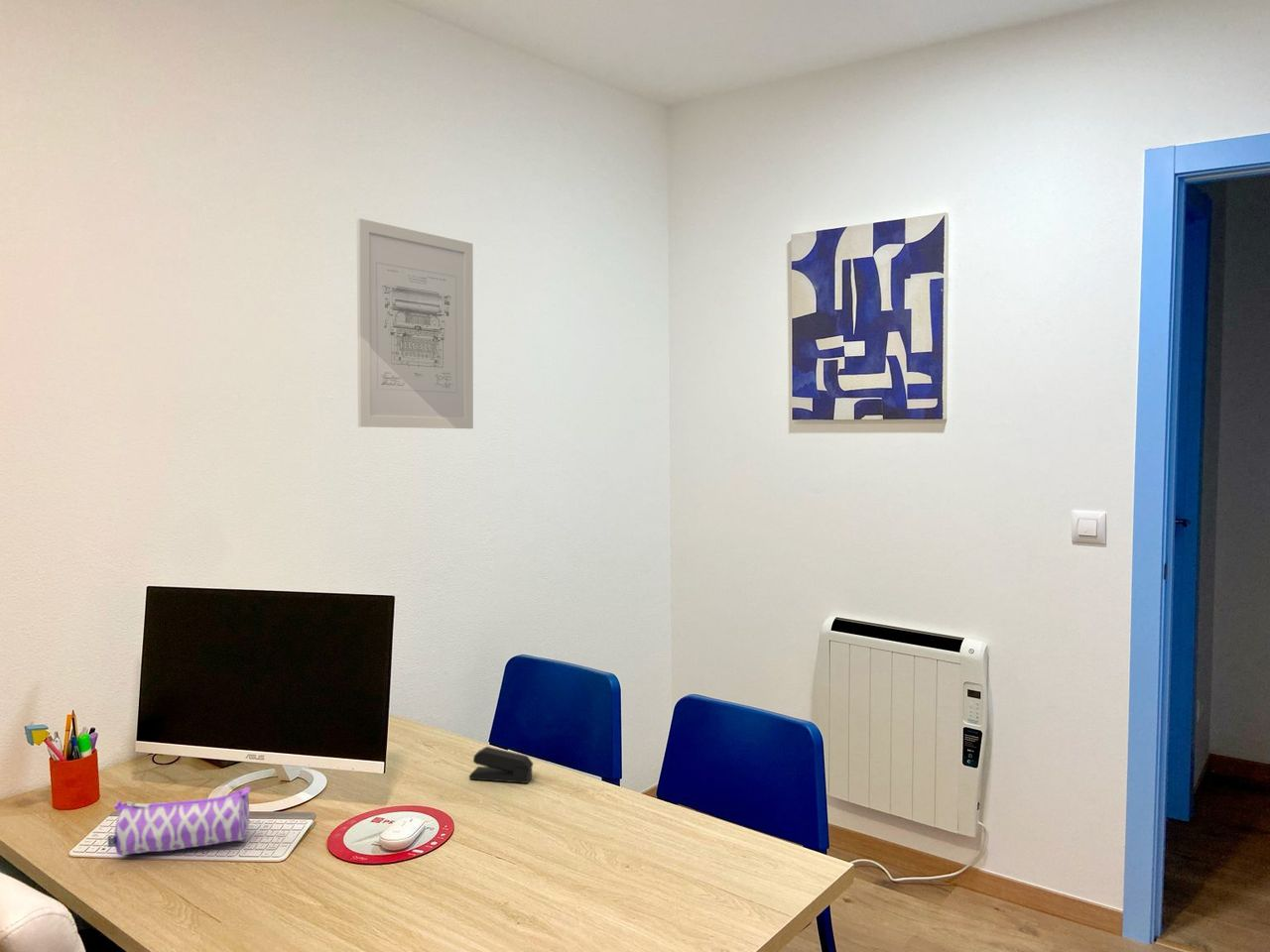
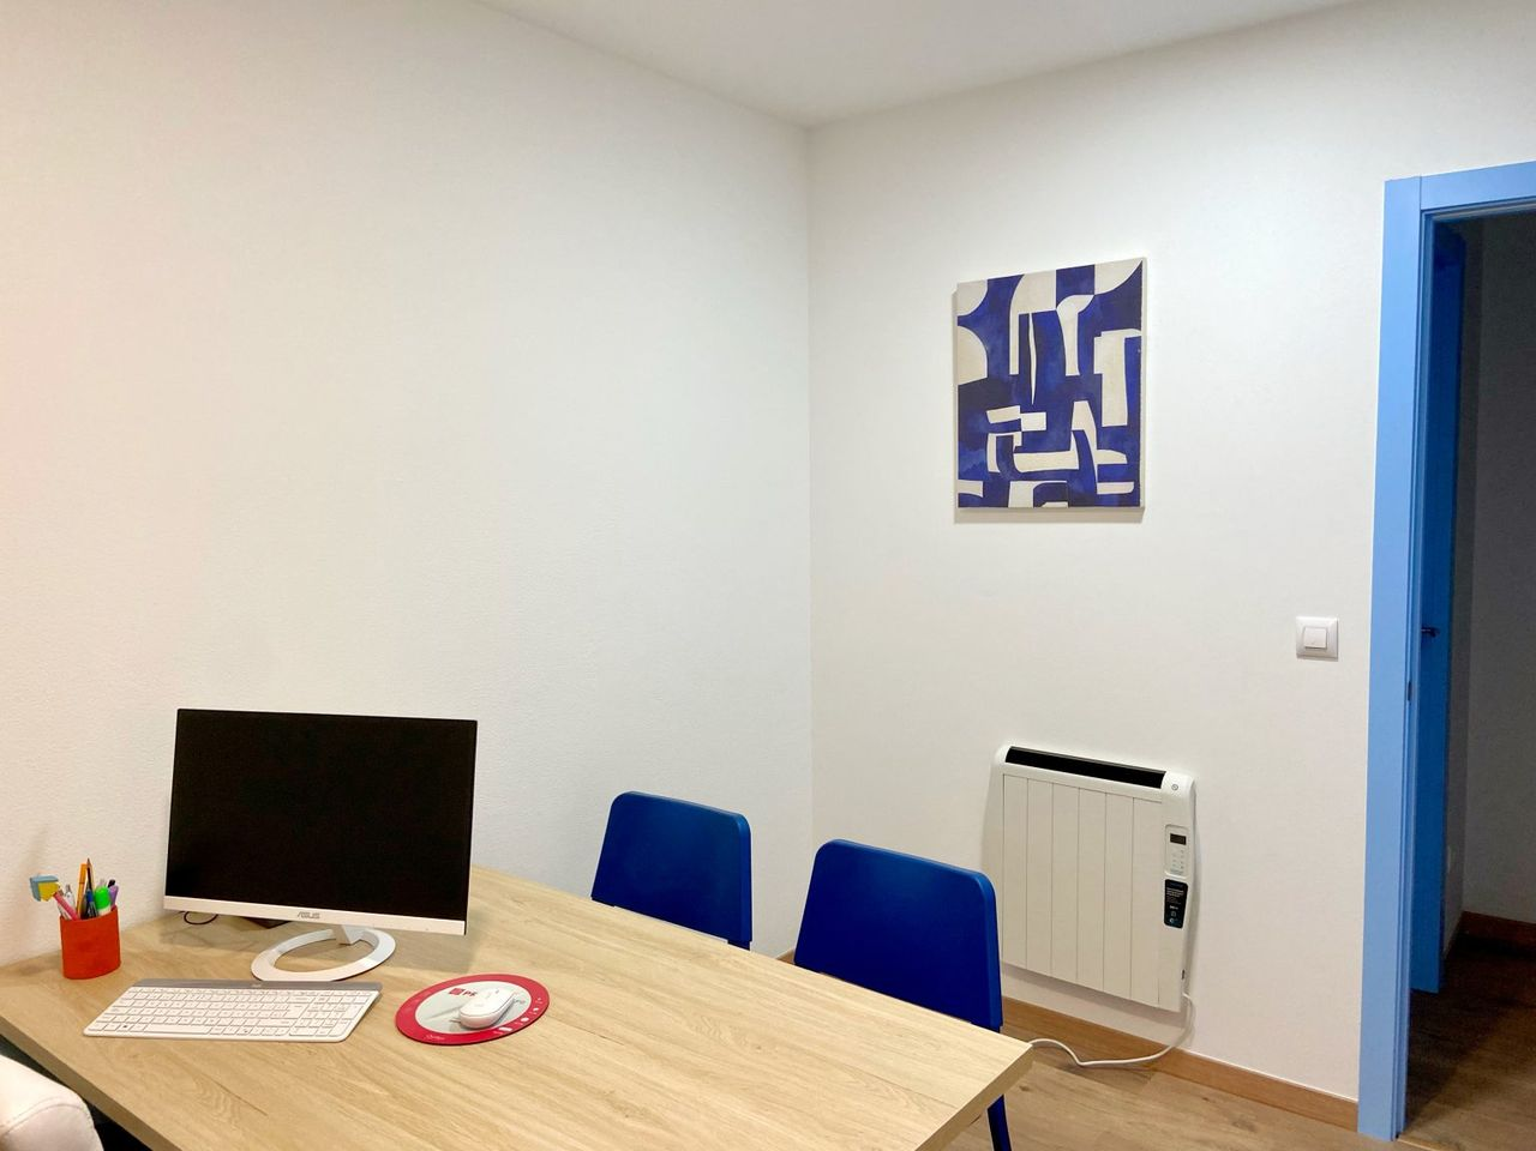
- stapler [468,746,534,784]
- pencil case [107,786,252,857]
- wall art [356,217,474,429]
